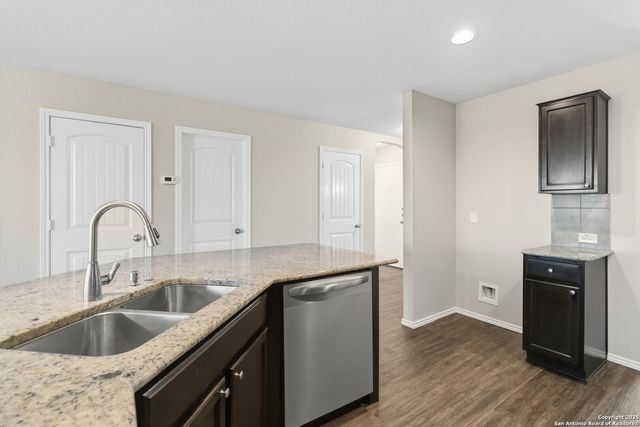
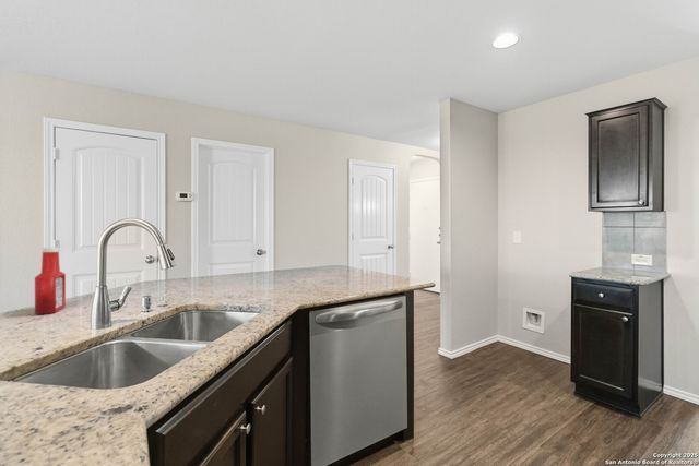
+ soap bottle [34,247,67,315]
